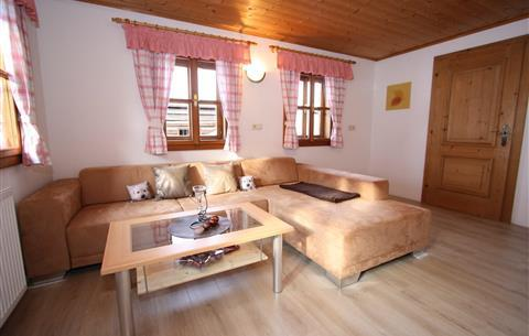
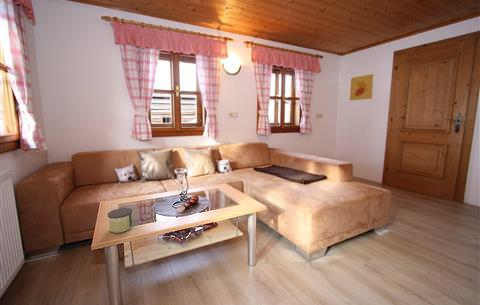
+ candle [107,207,133,234]
